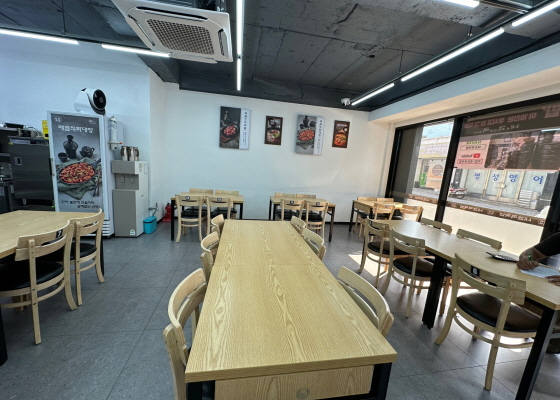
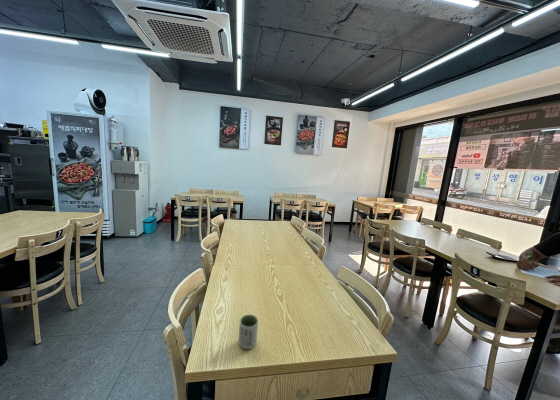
+ cup [238,313,259,350]
